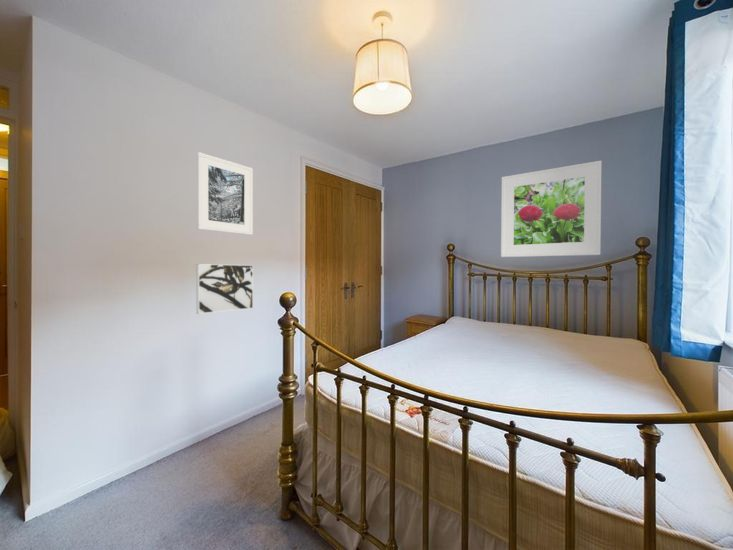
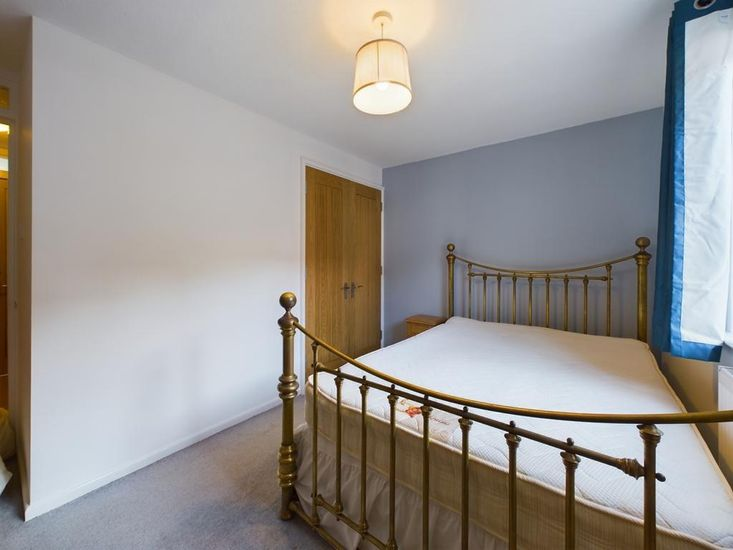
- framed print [195,263,254,315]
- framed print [196,151,254,236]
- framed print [500,160,603,258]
